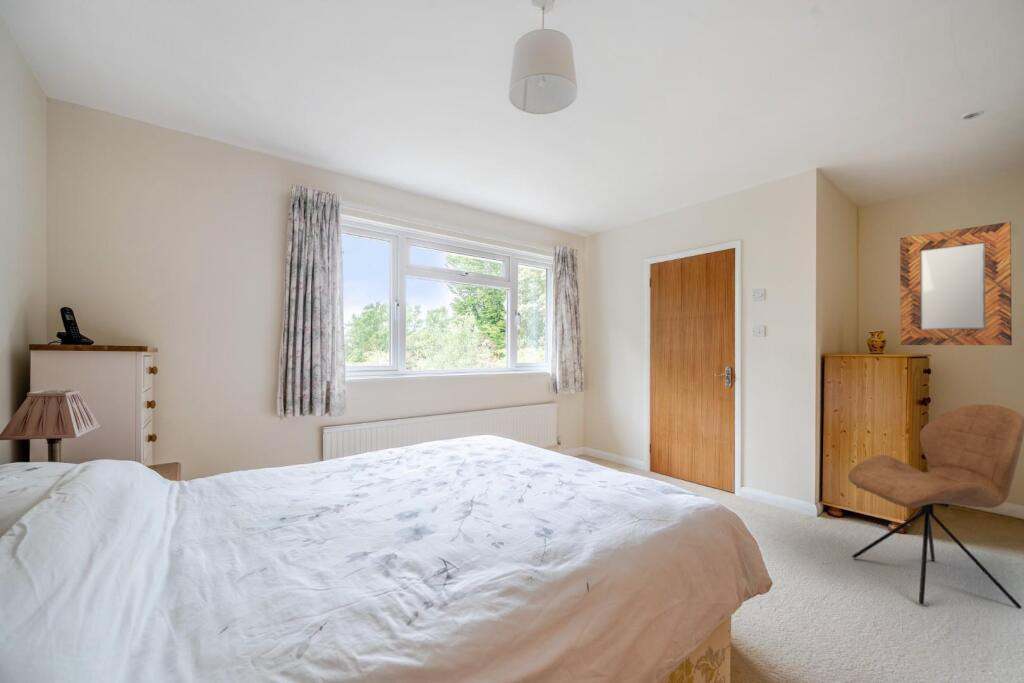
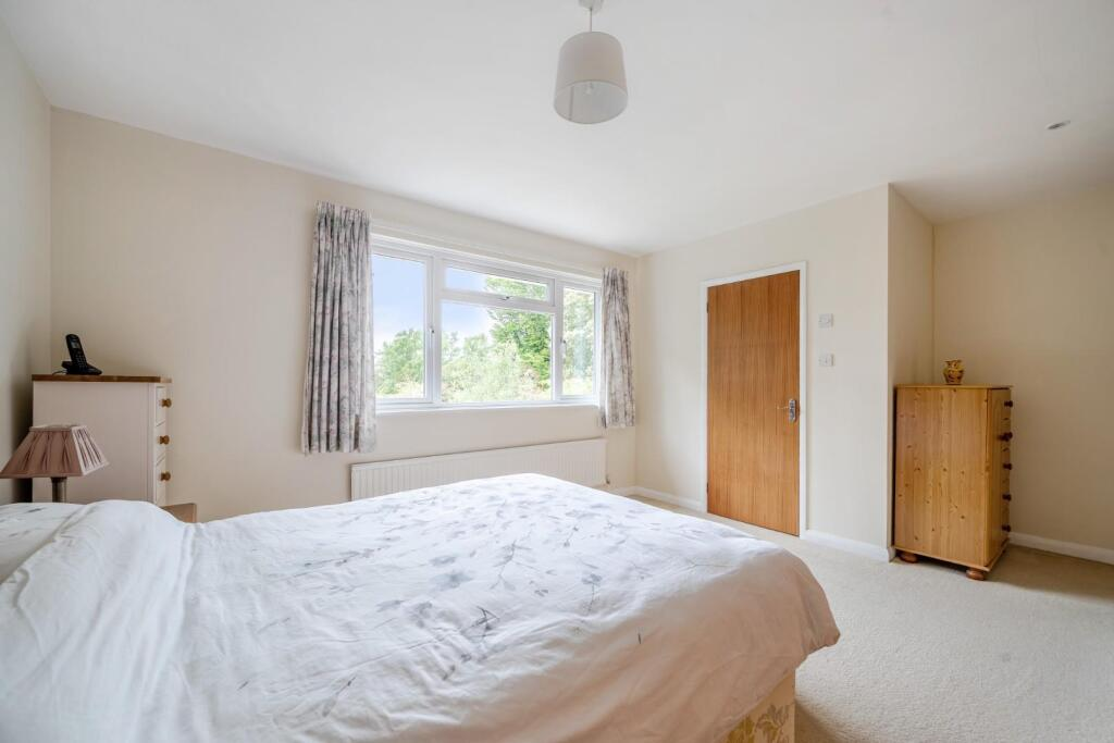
- home mirror [899,221,1013,346]
- chair [847,403,1024,610]
